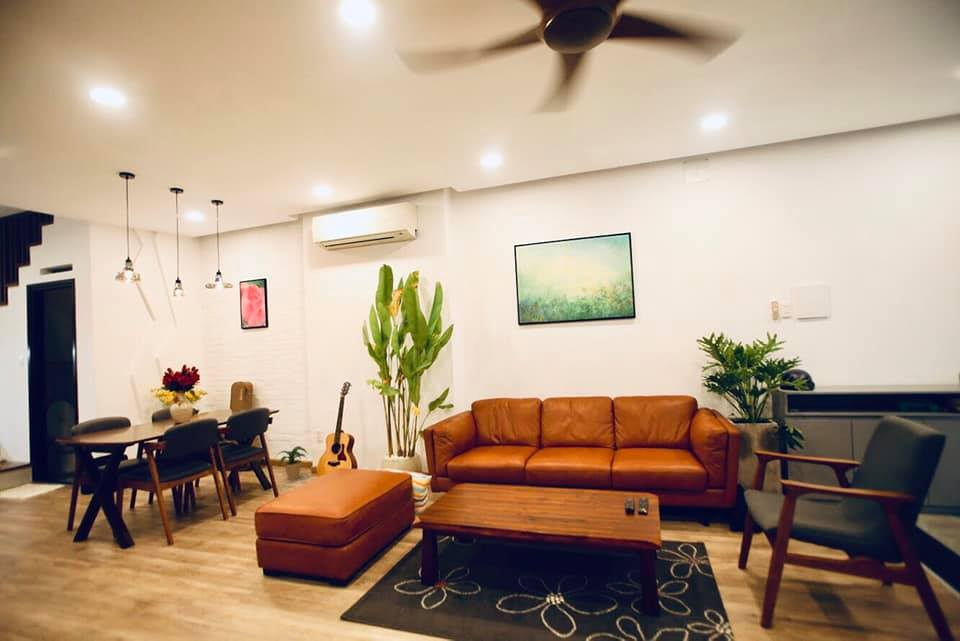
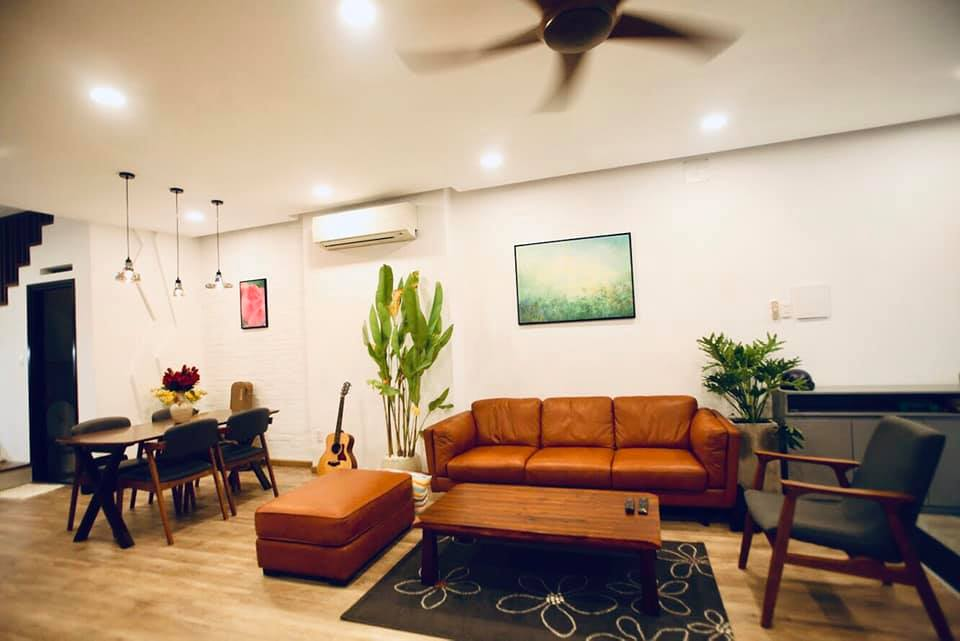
- potted plant [275,445,309,481]
